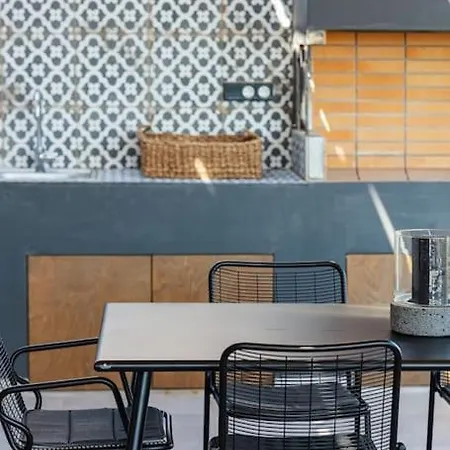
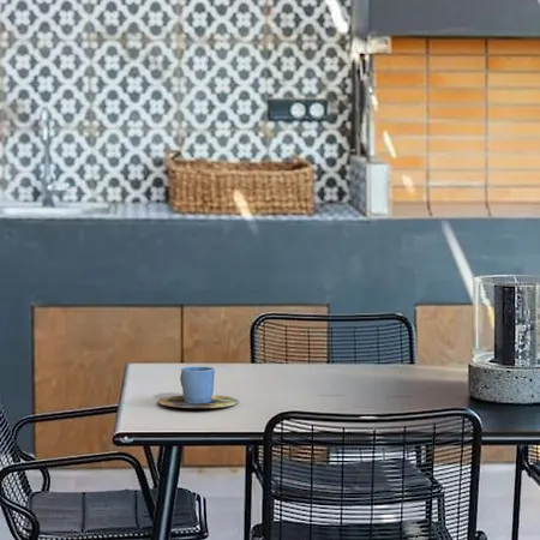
+ cup [157,365,240,409]
